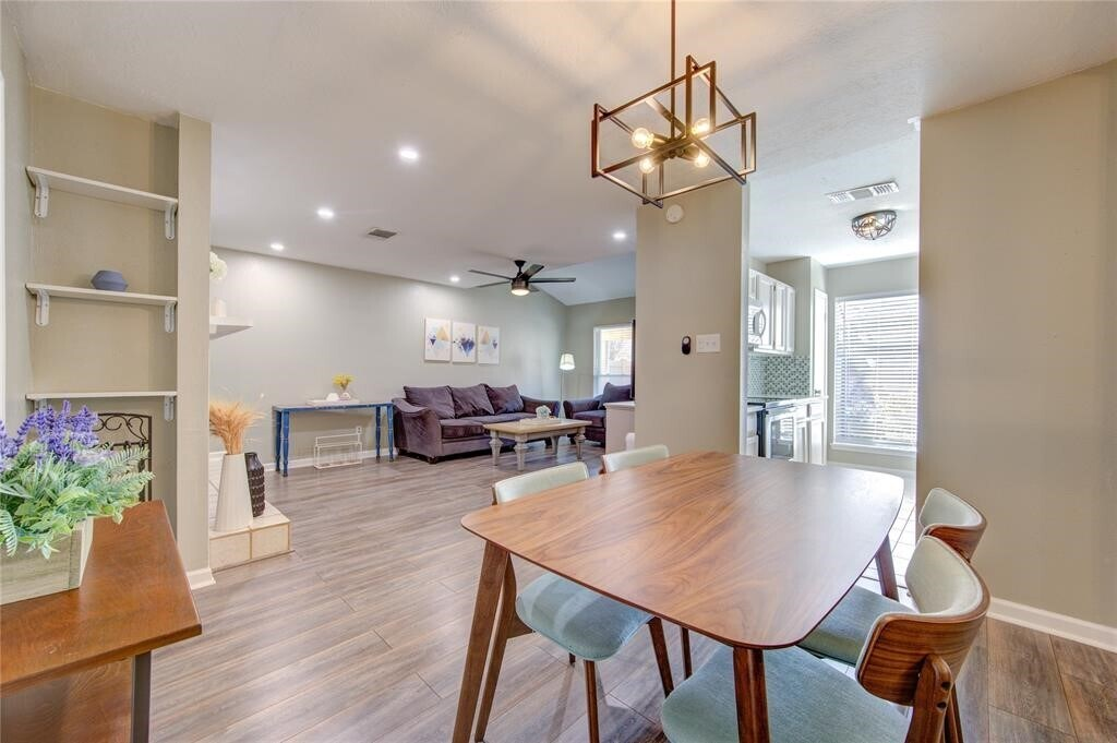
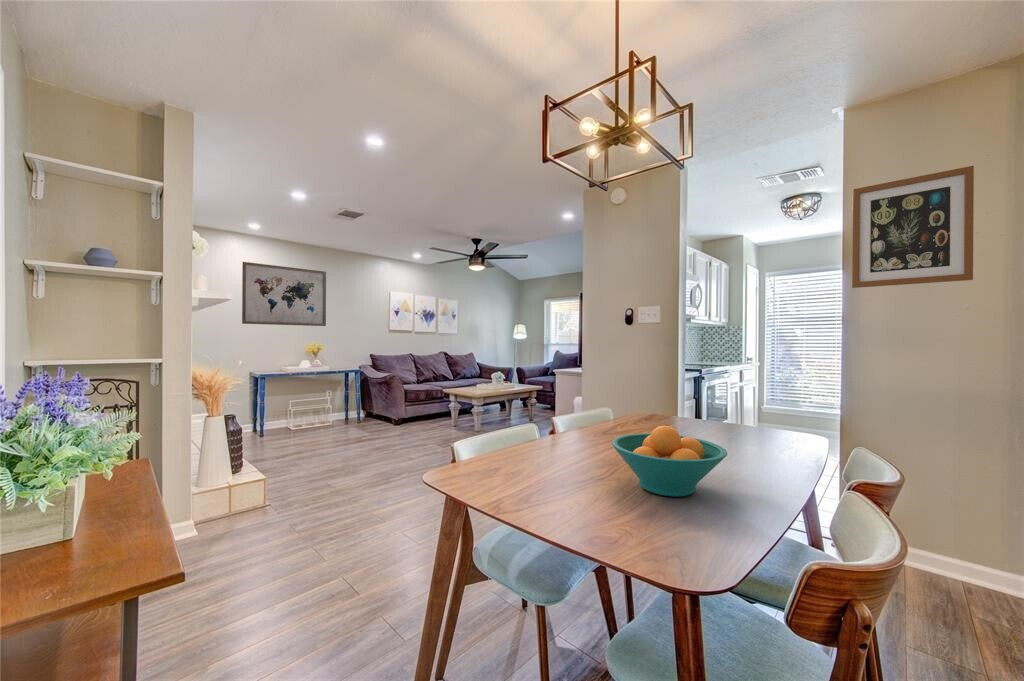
+ wall art [241,261,327,327]
+ wall art [851,165,975,289]
+ fruit bowl [611,425,728,498]
